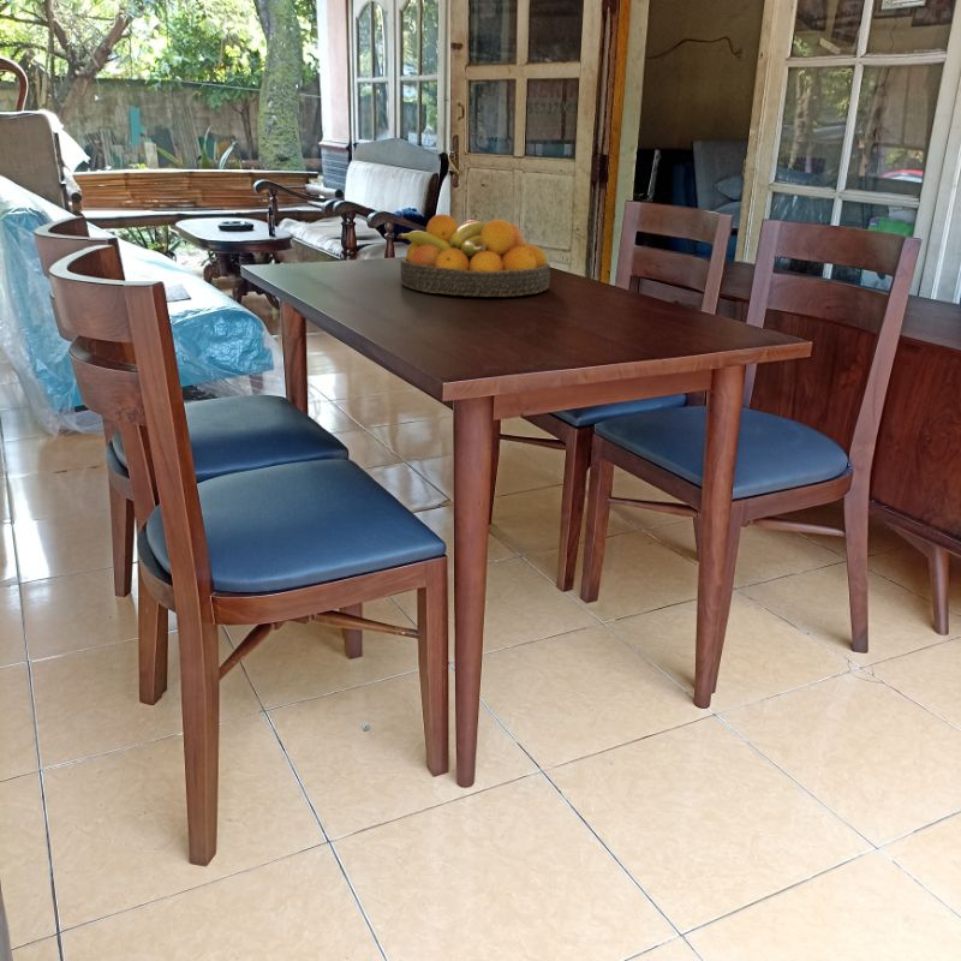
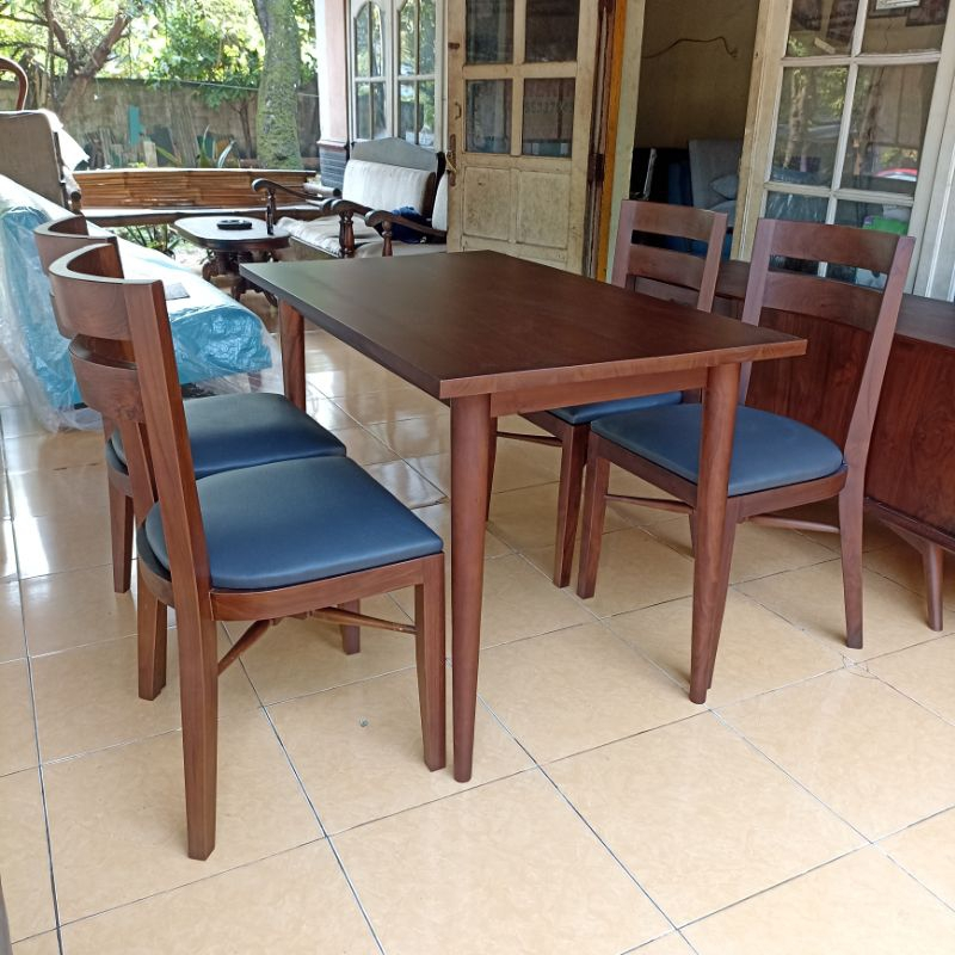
- fruit bowl [396,213,551,298]
